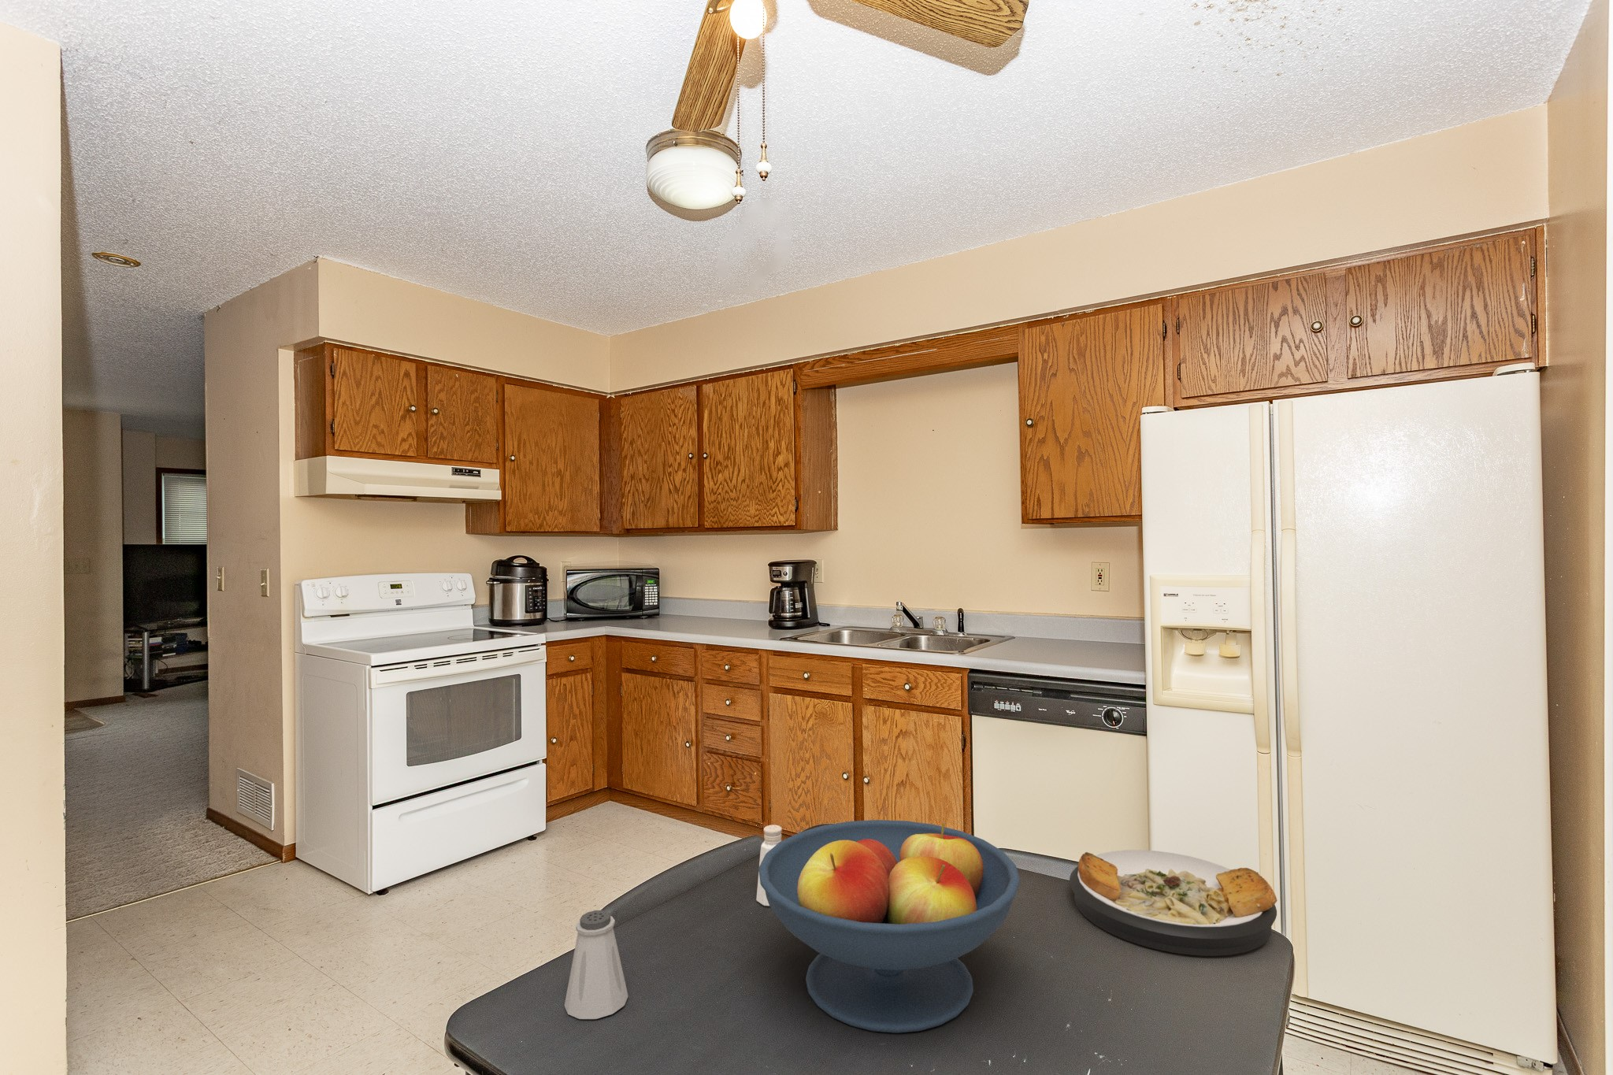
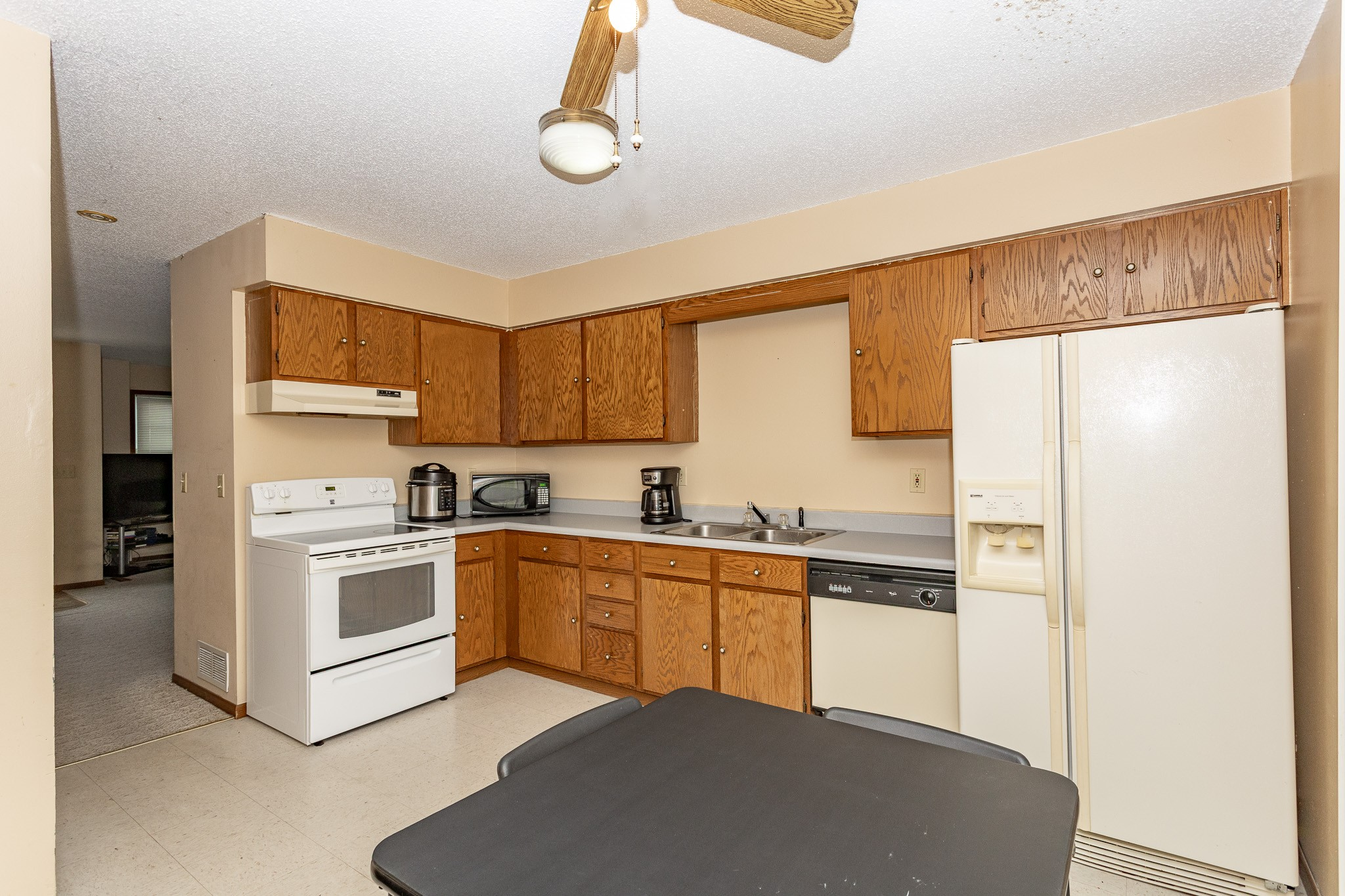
- pepper shaker [756,824,783,907]
- plate [1069,849,1278,957]
- saltshaker [564,909,628,1020]
- fruit bowl [758,819,1021,1034]
